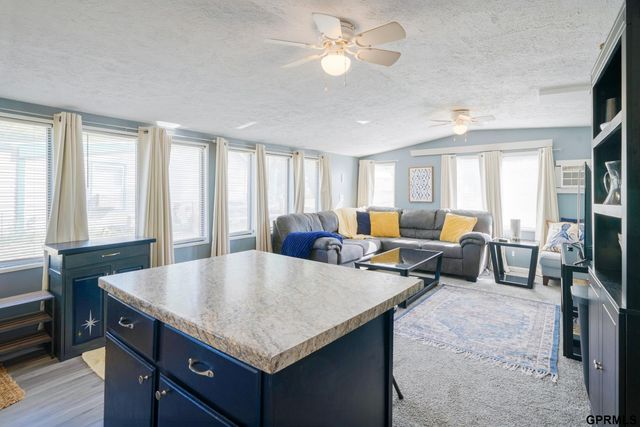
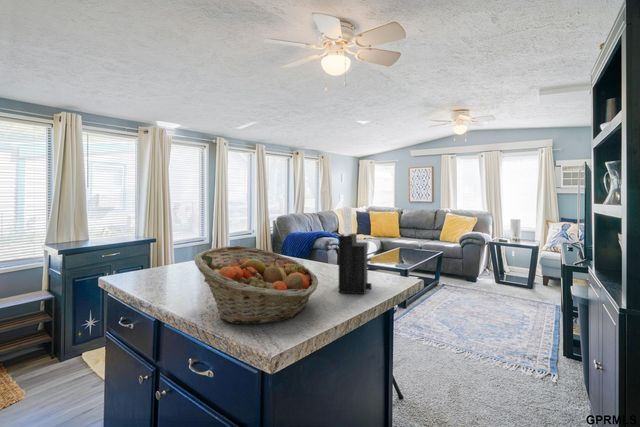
+ fruit basket [193,245,319,325]
+ knife block [338,206,372,295]
